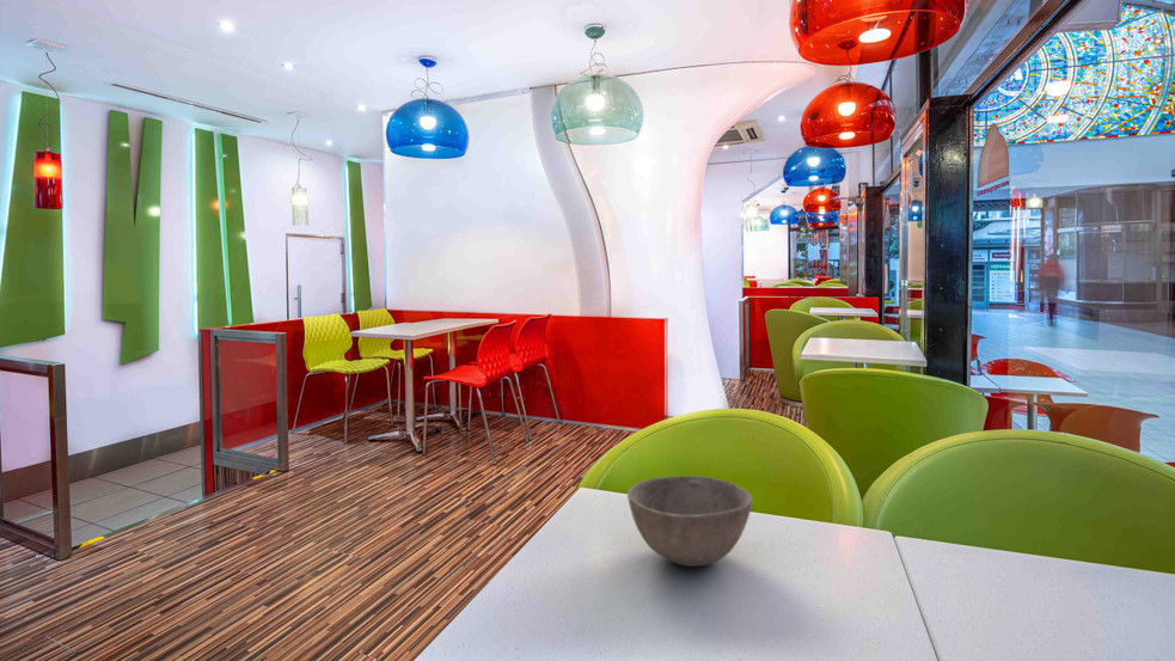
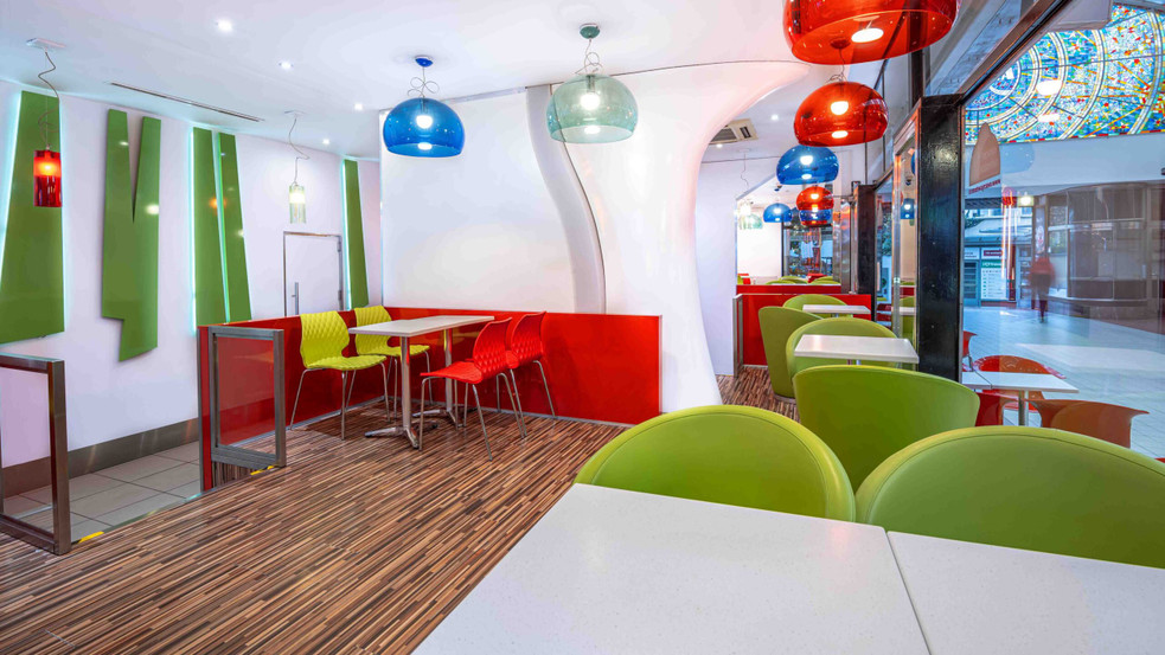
- bowl [626,475,753,568]
